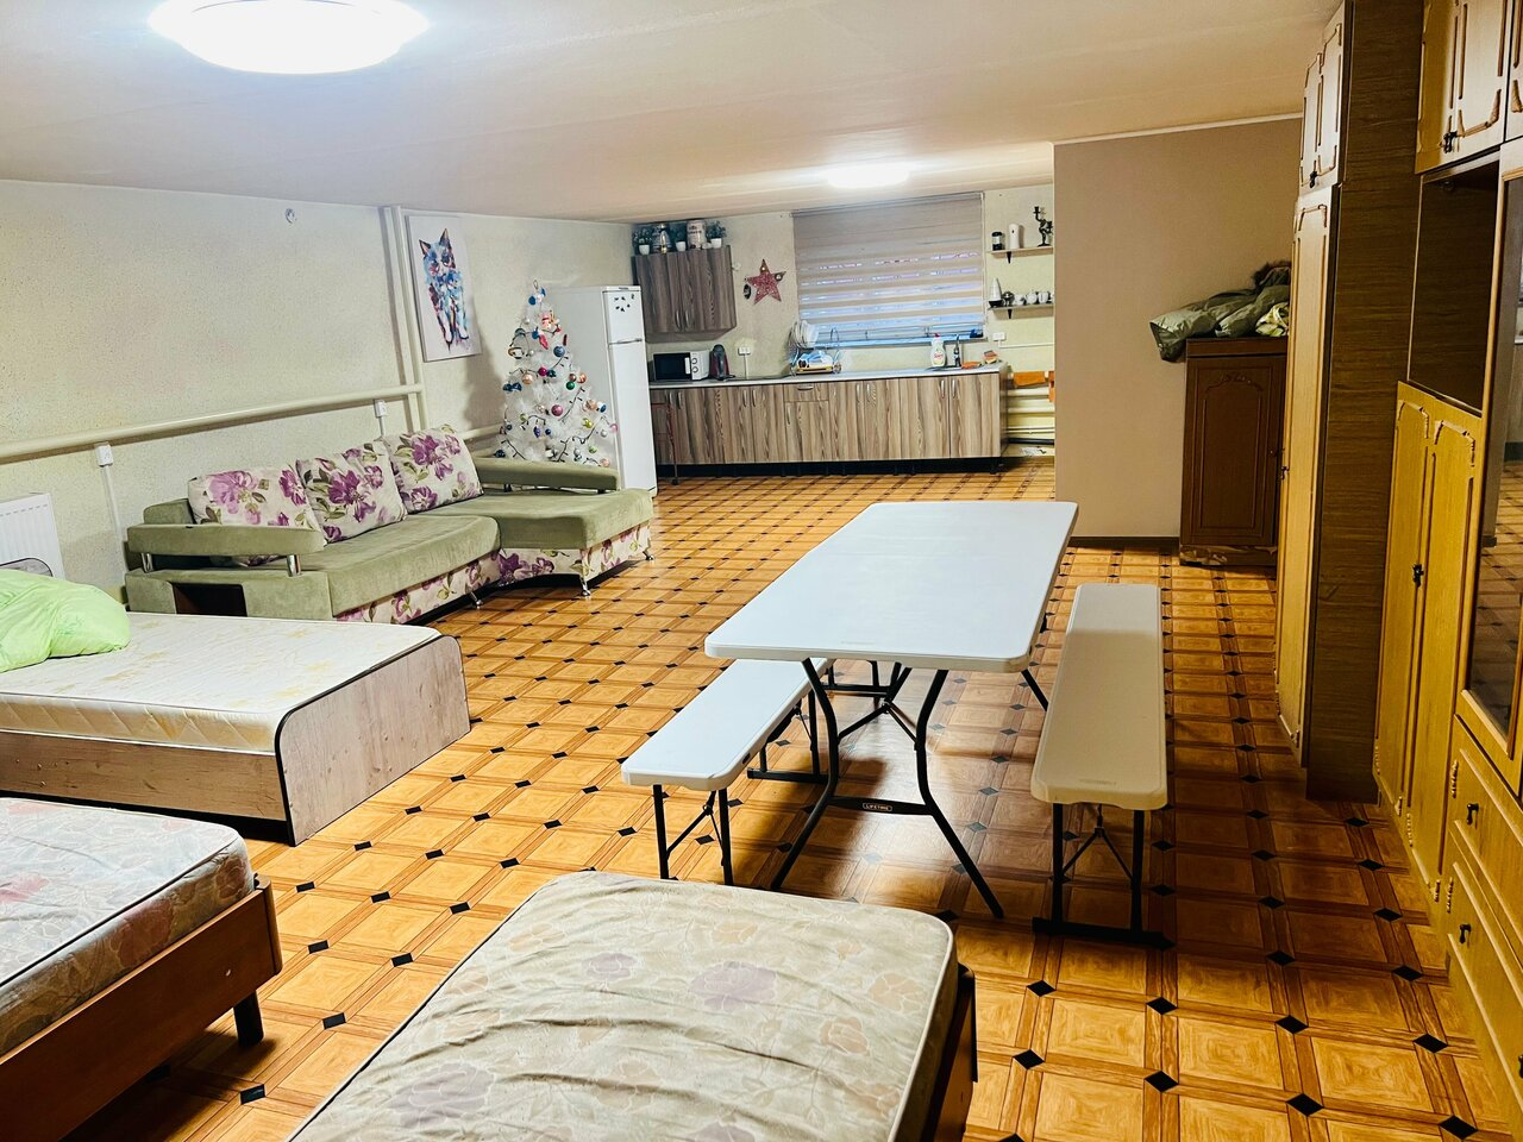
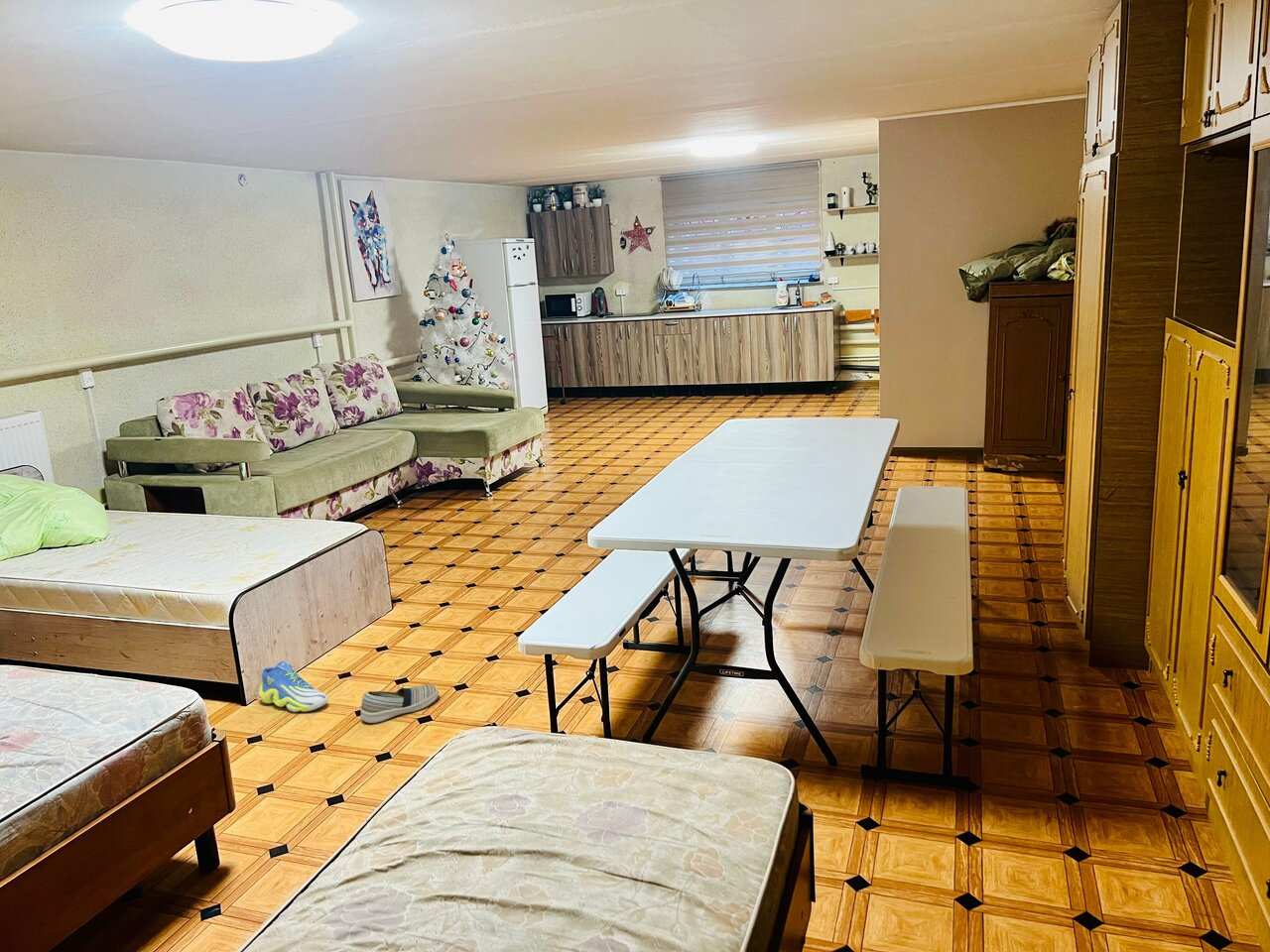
+ shoe [359,683,440,724]
+ sneaker [258,660,329,713]
